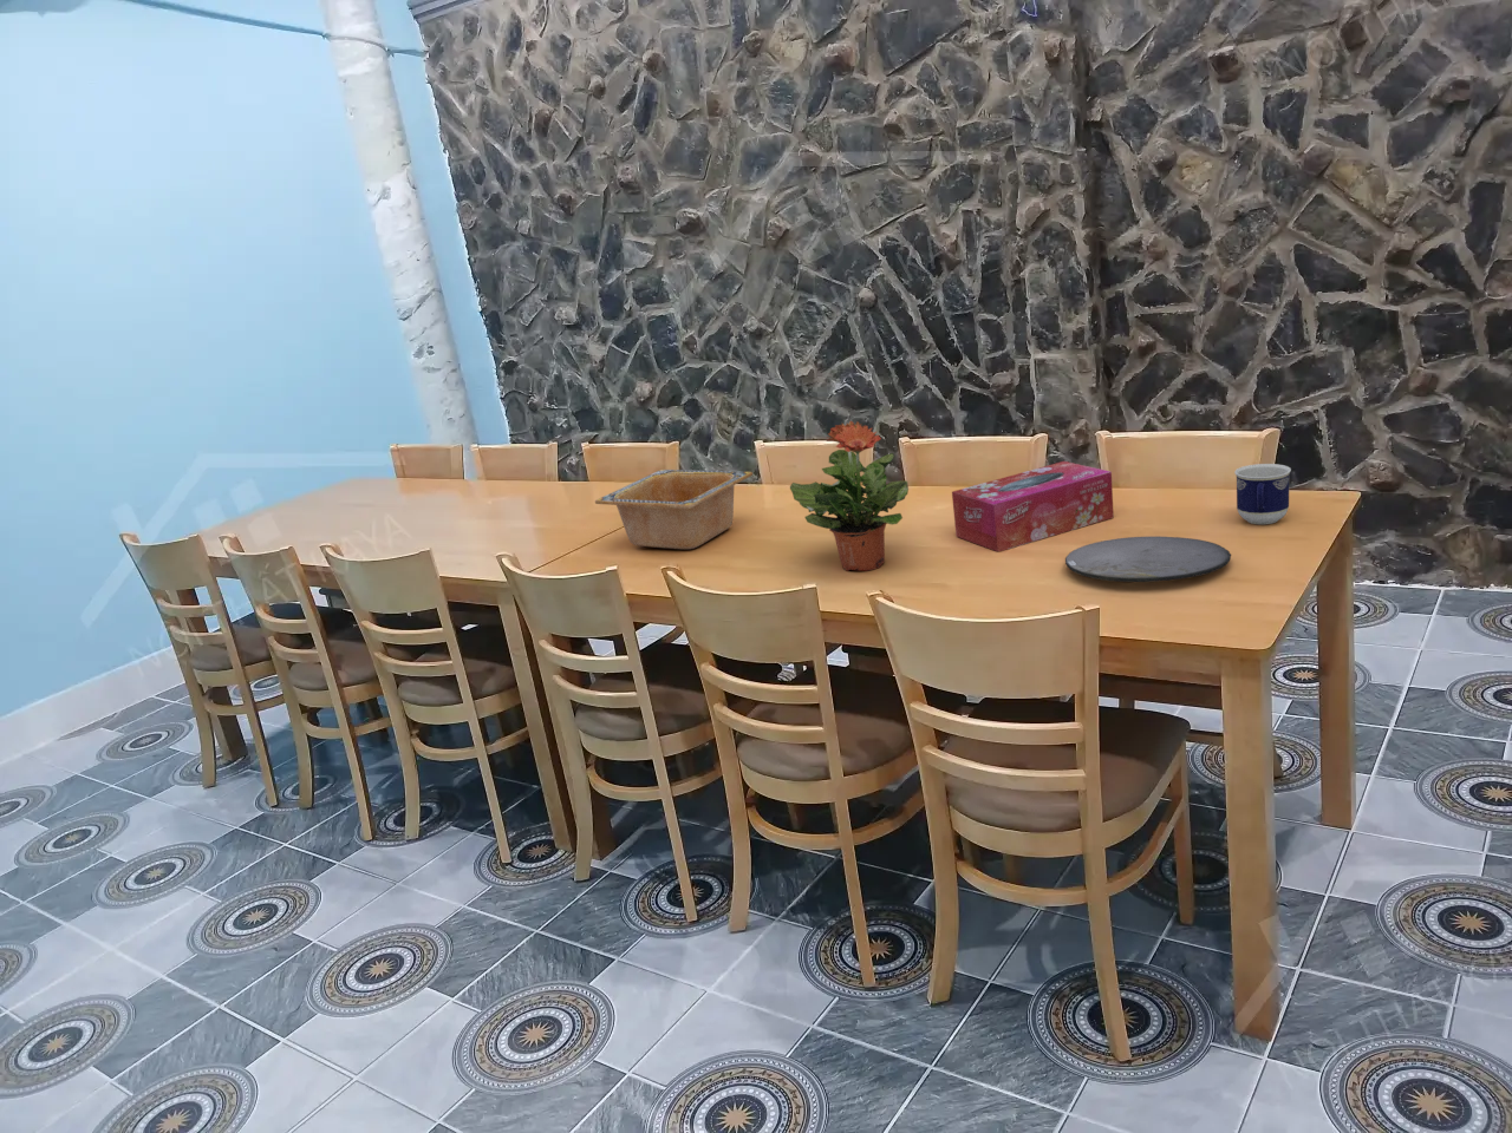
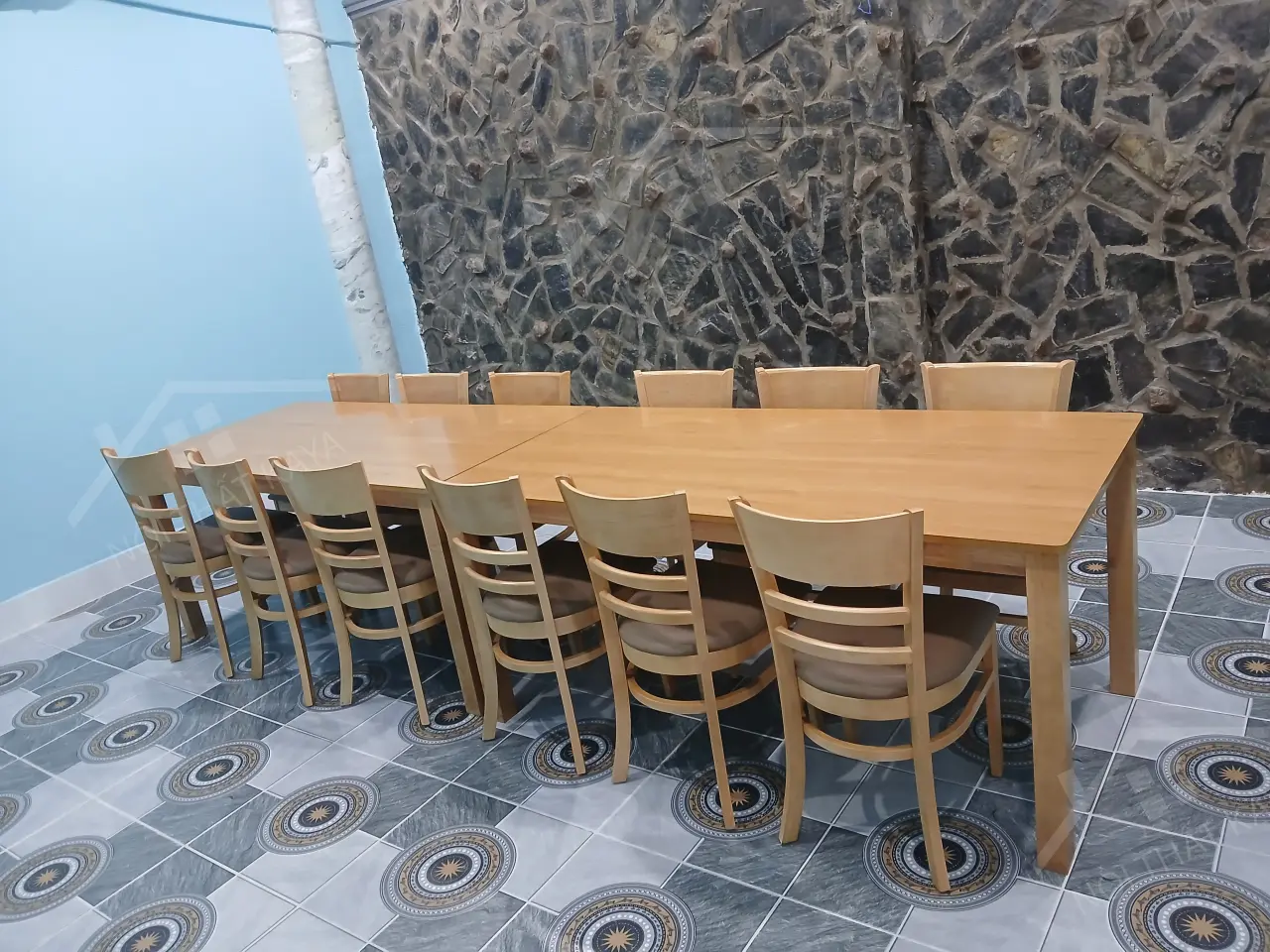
- serving bowl [594,469,754,550]
- cup [1233,463,1292,525]
- potted plant [789,420,910,572]
- tissue box [951,461,1116,553]
- plate [1064,534,1232,583]
